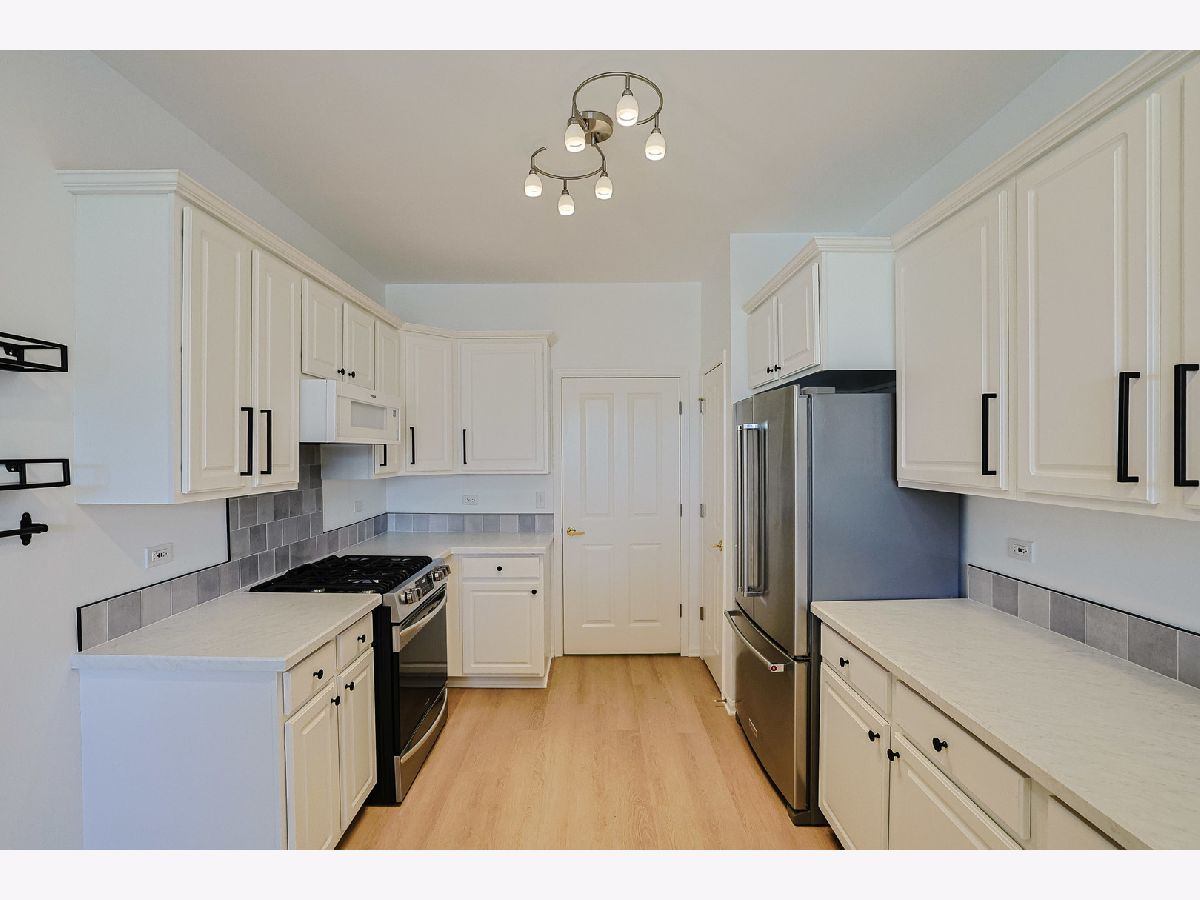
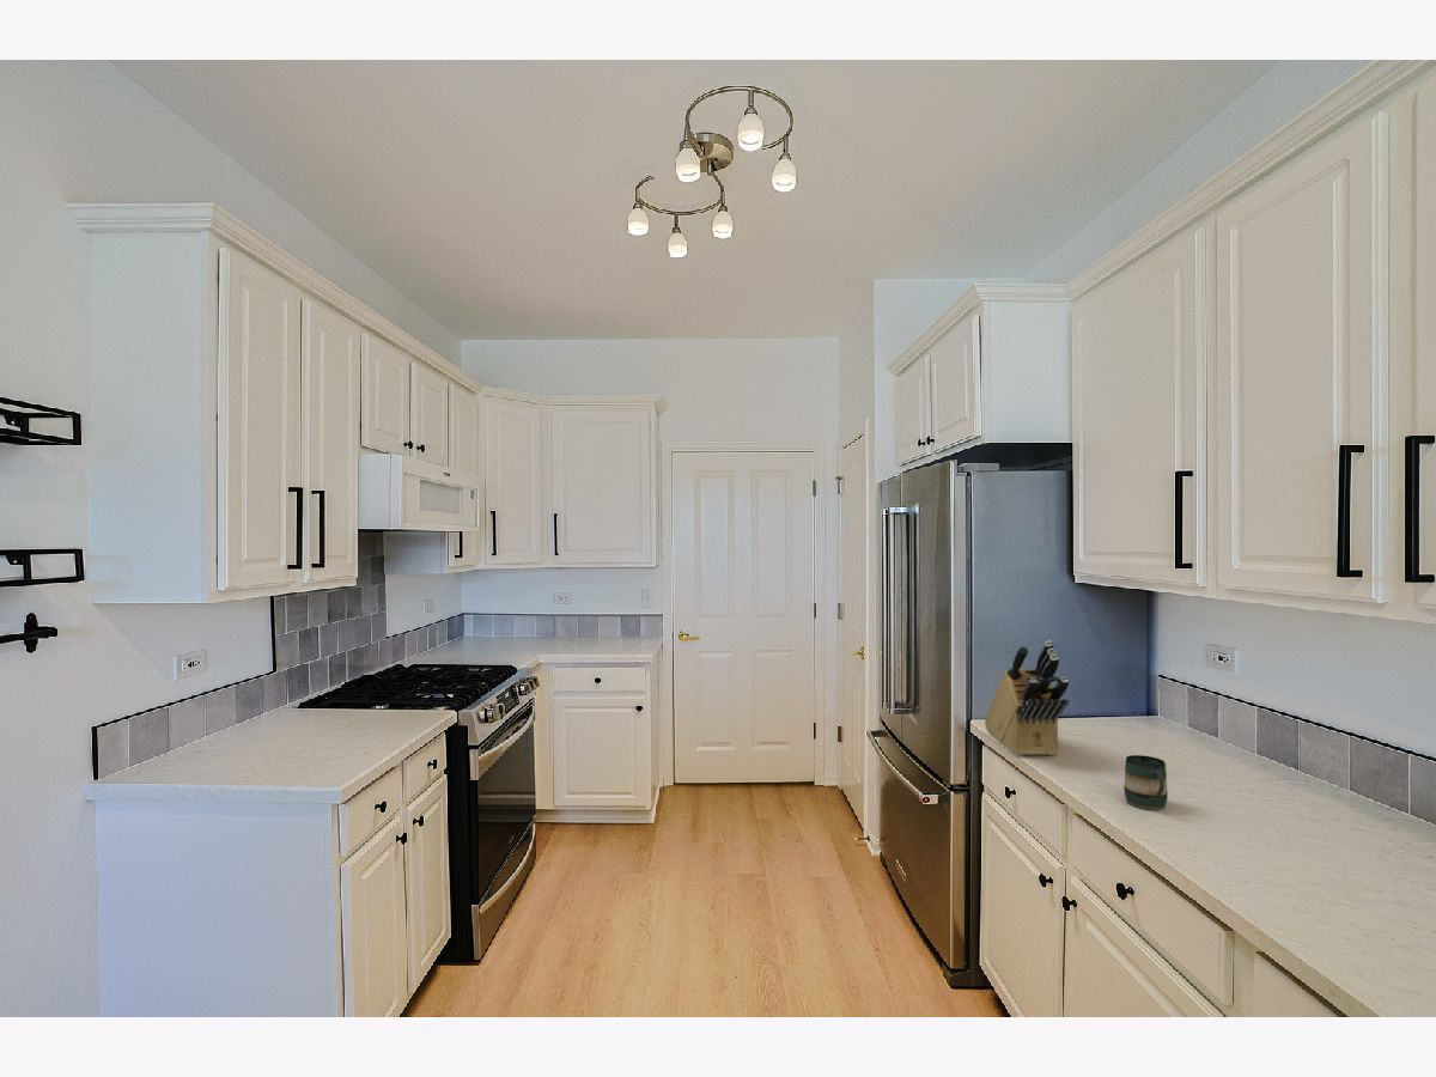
+ knife block [984,639,1070,756]
+ mug [1122,754,1169,810]
